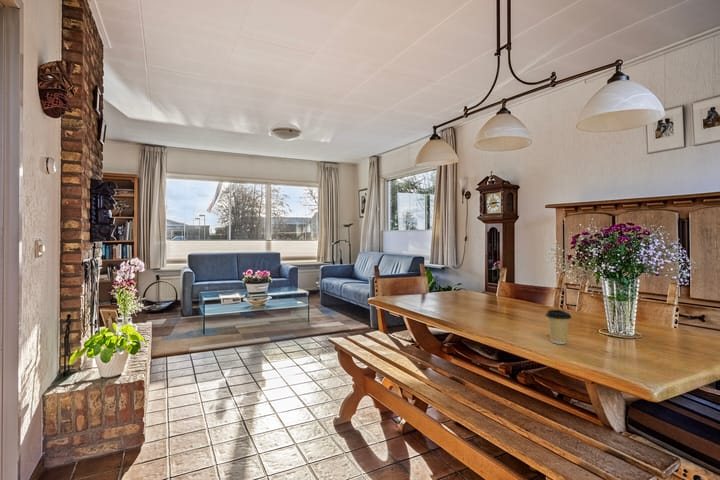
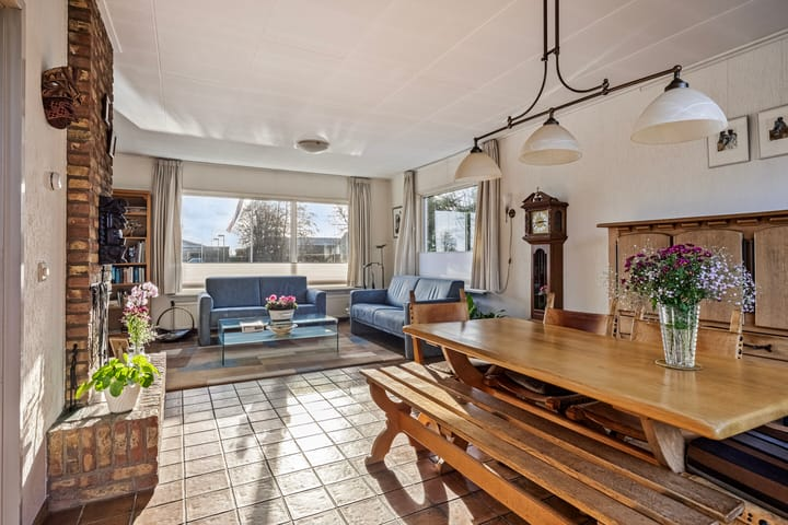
- coffee cup [544,309,573,345]
